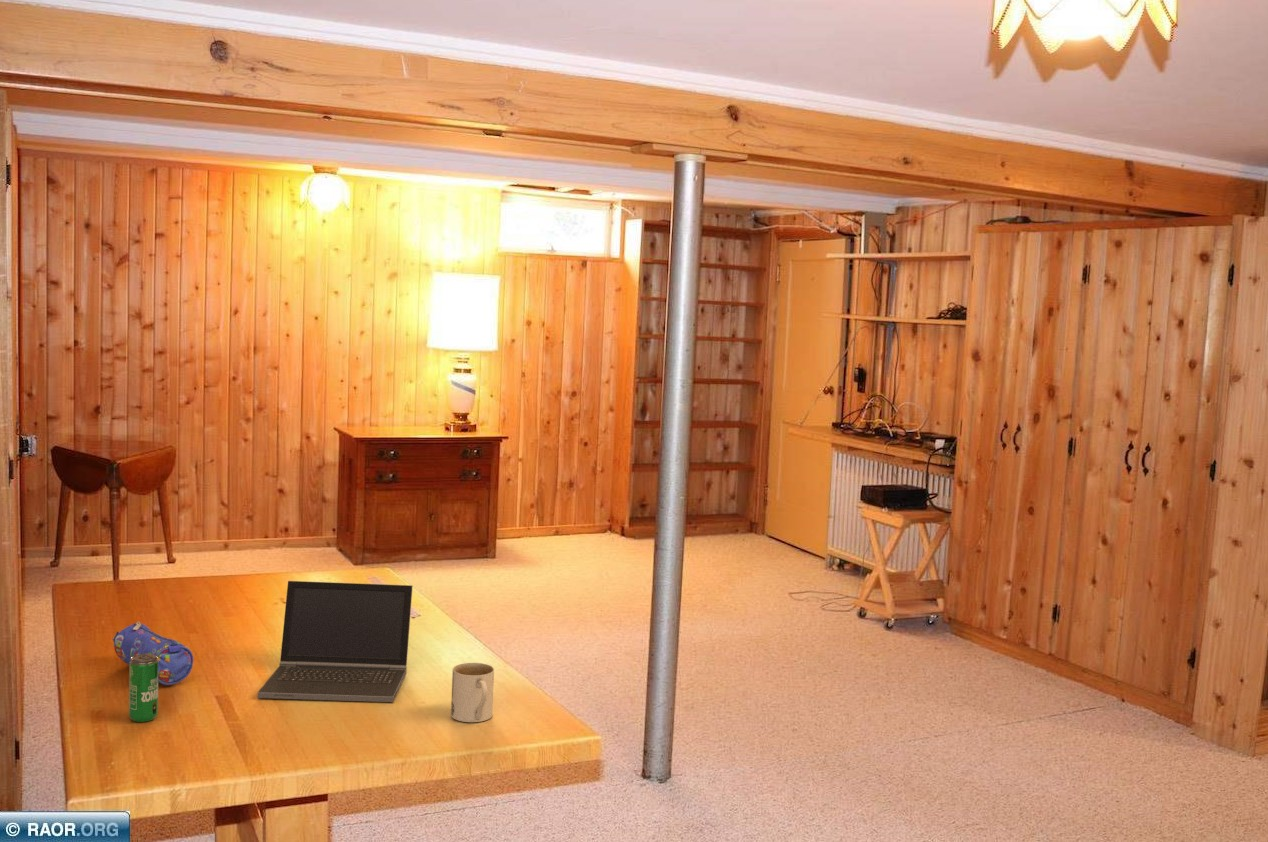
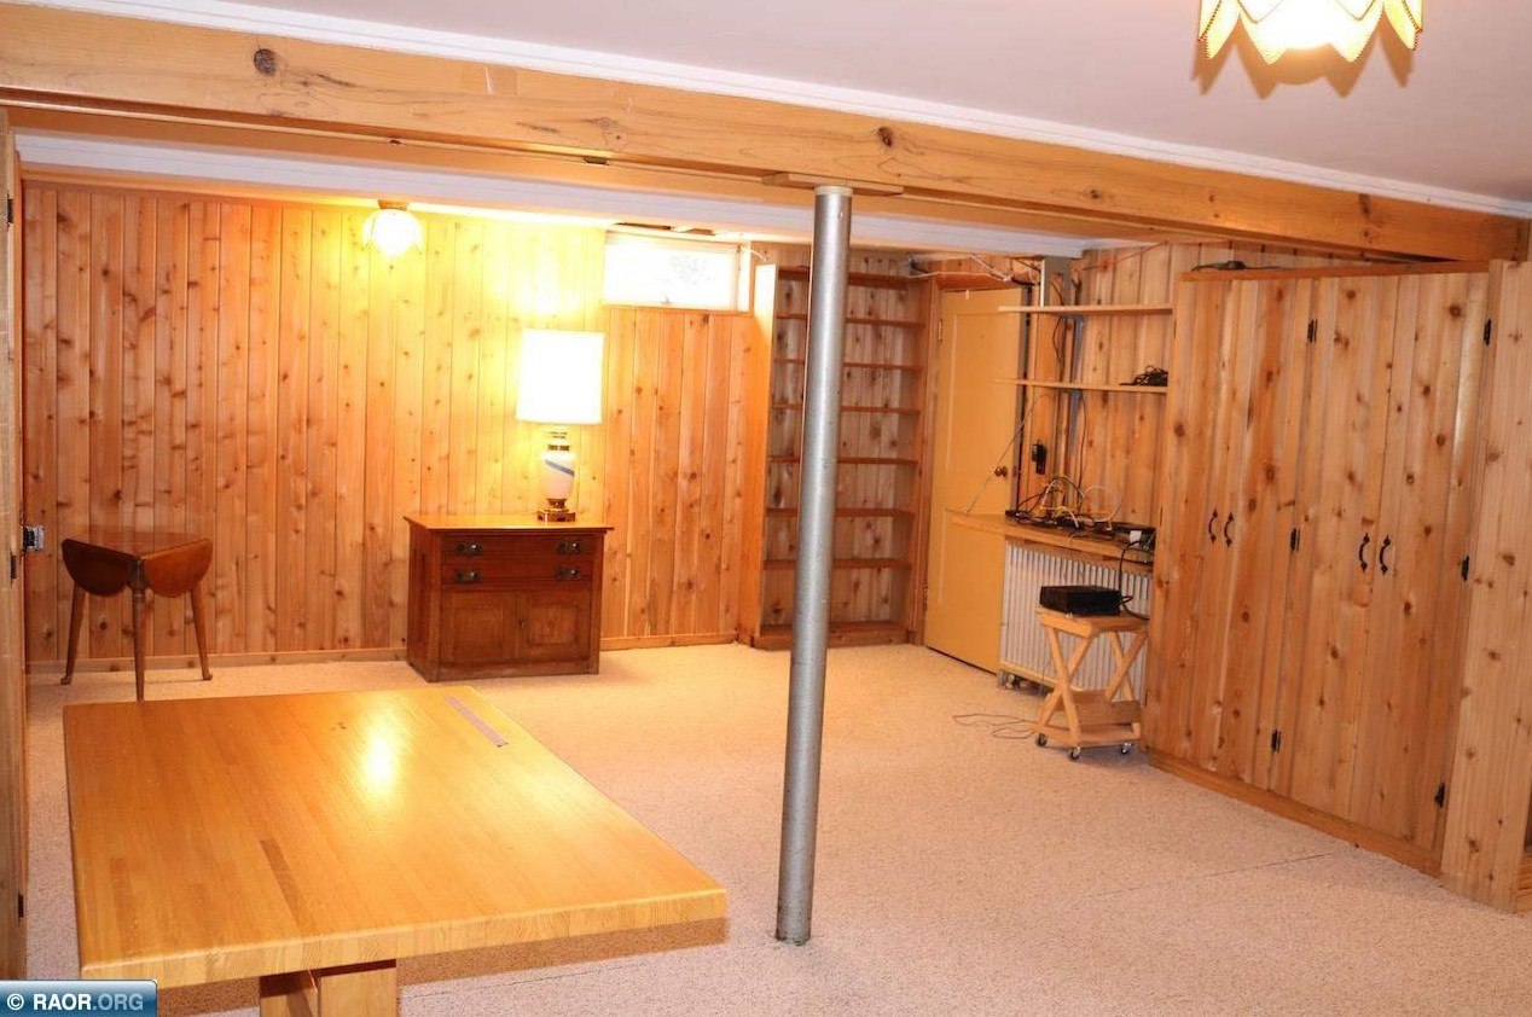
- beverage can [128,654,159,723]
- laptop computer [256,580,414,703]
- mug [450,662,495,723]
- pencil case [112,621,194,686]
